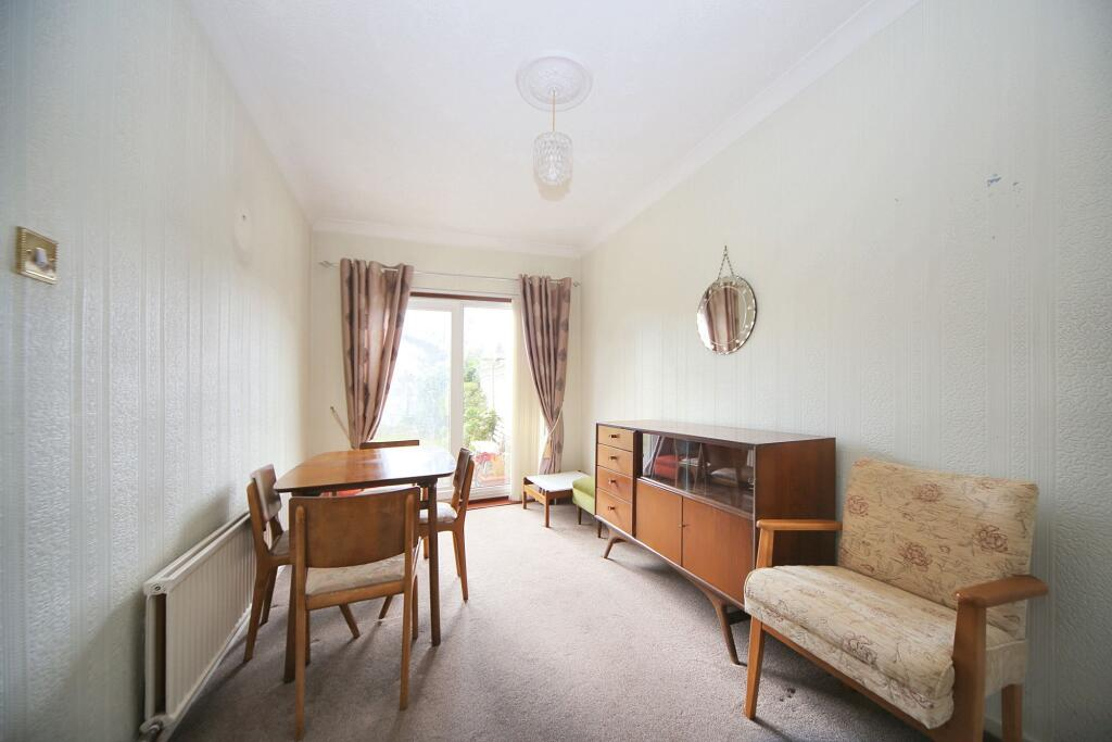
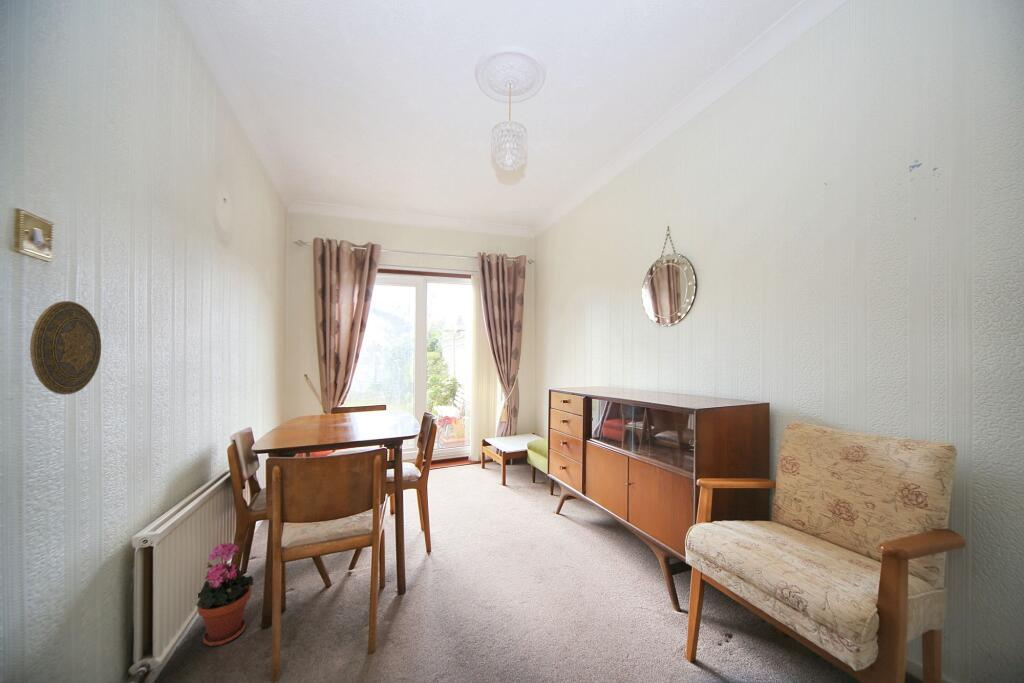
+ potted plant [196,542,255,647]
+ decorative plate [29,300,102,396]
